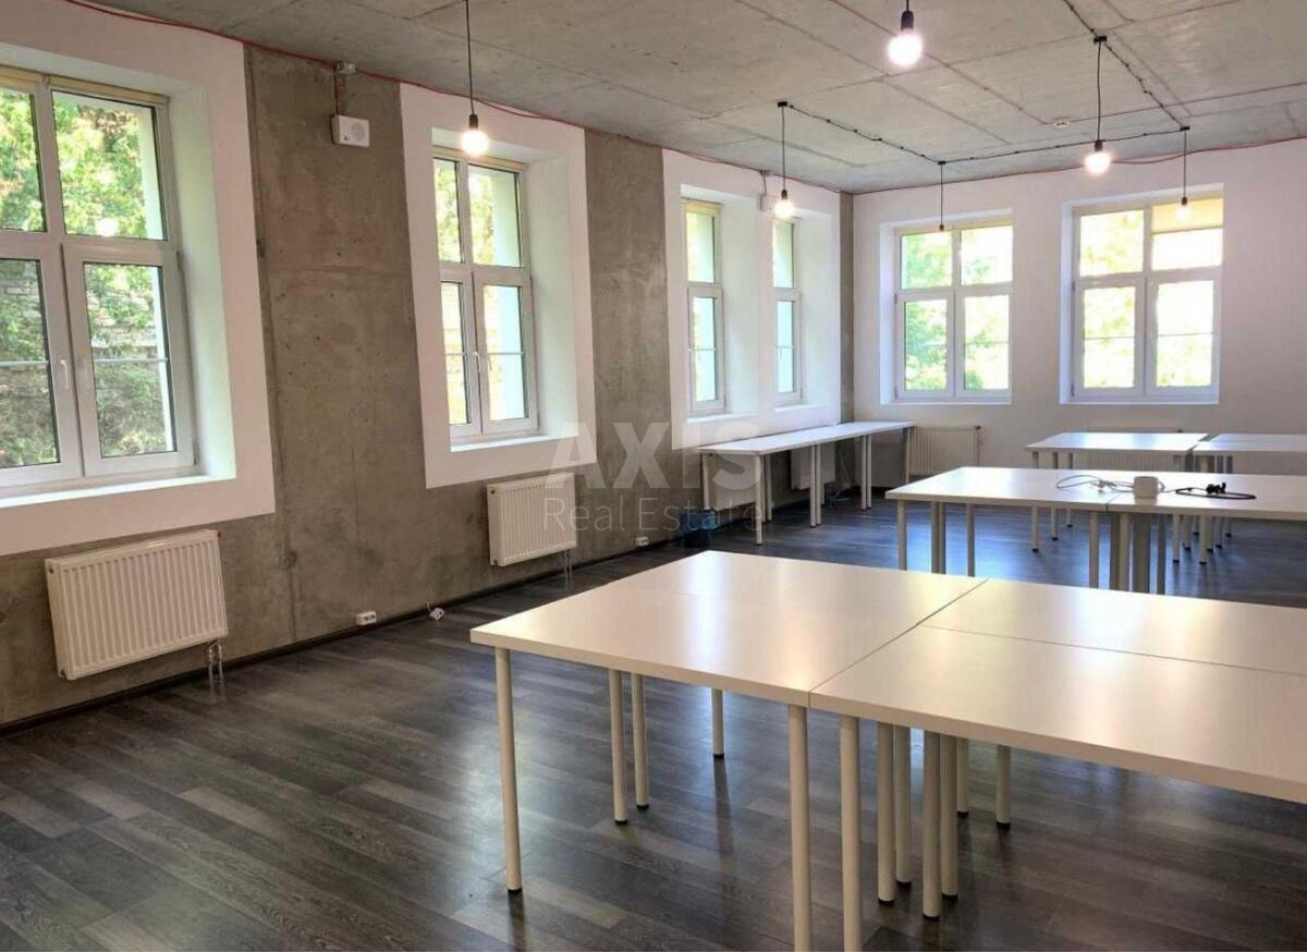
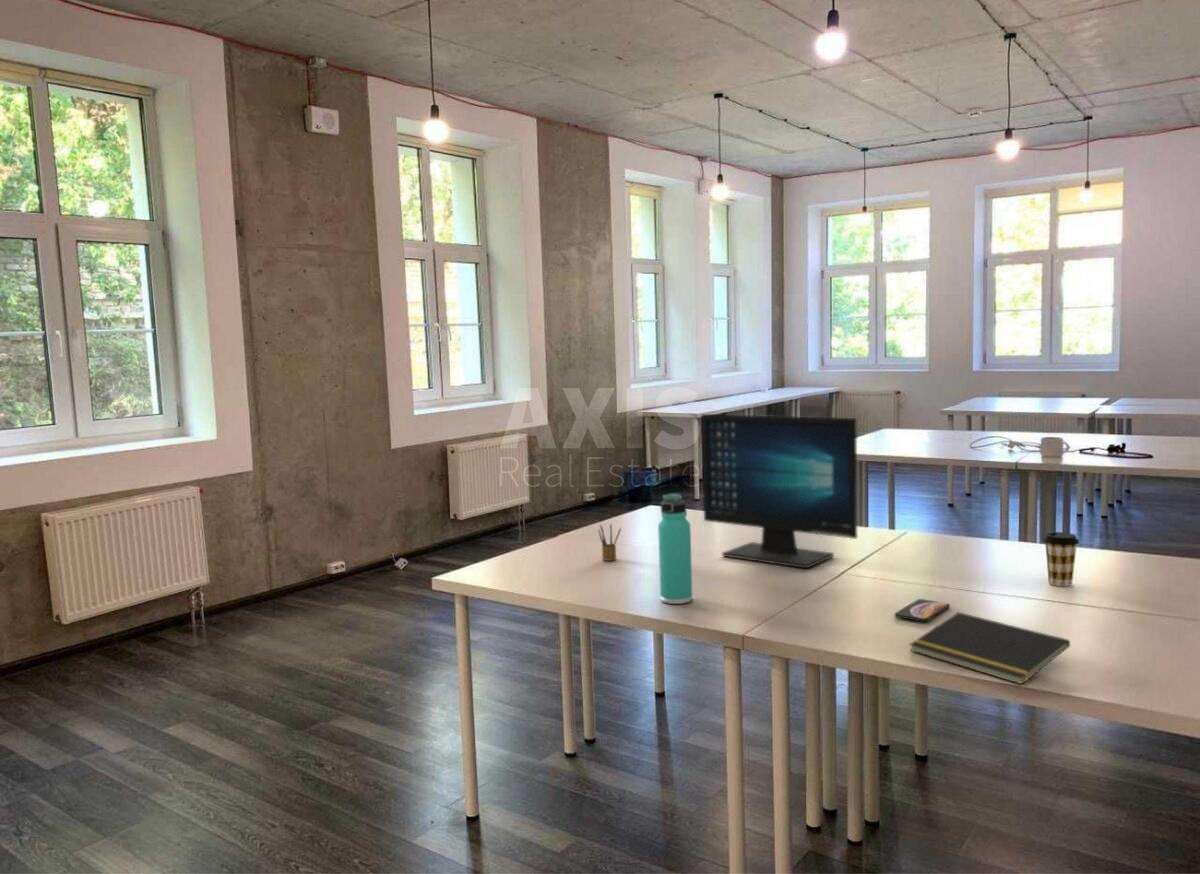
+ coffee cup [1042,531,1080,587]
+ pencil box [597,522,622,562]
+ smartphone [893,598,951,623]
+ computer monitor [700,413,858,570]
+ notepad [909,611,1071,685]
+ thermos bottle [657,492,693,605]
